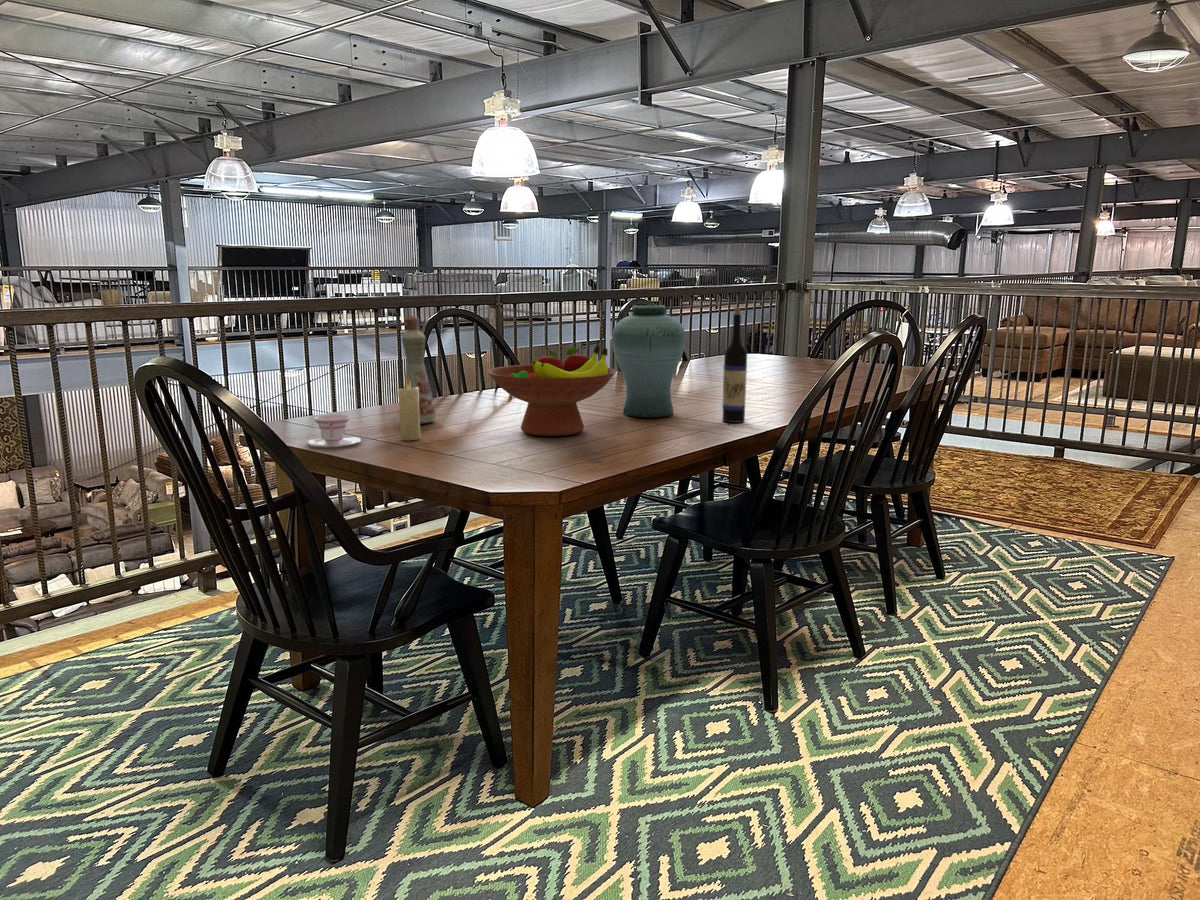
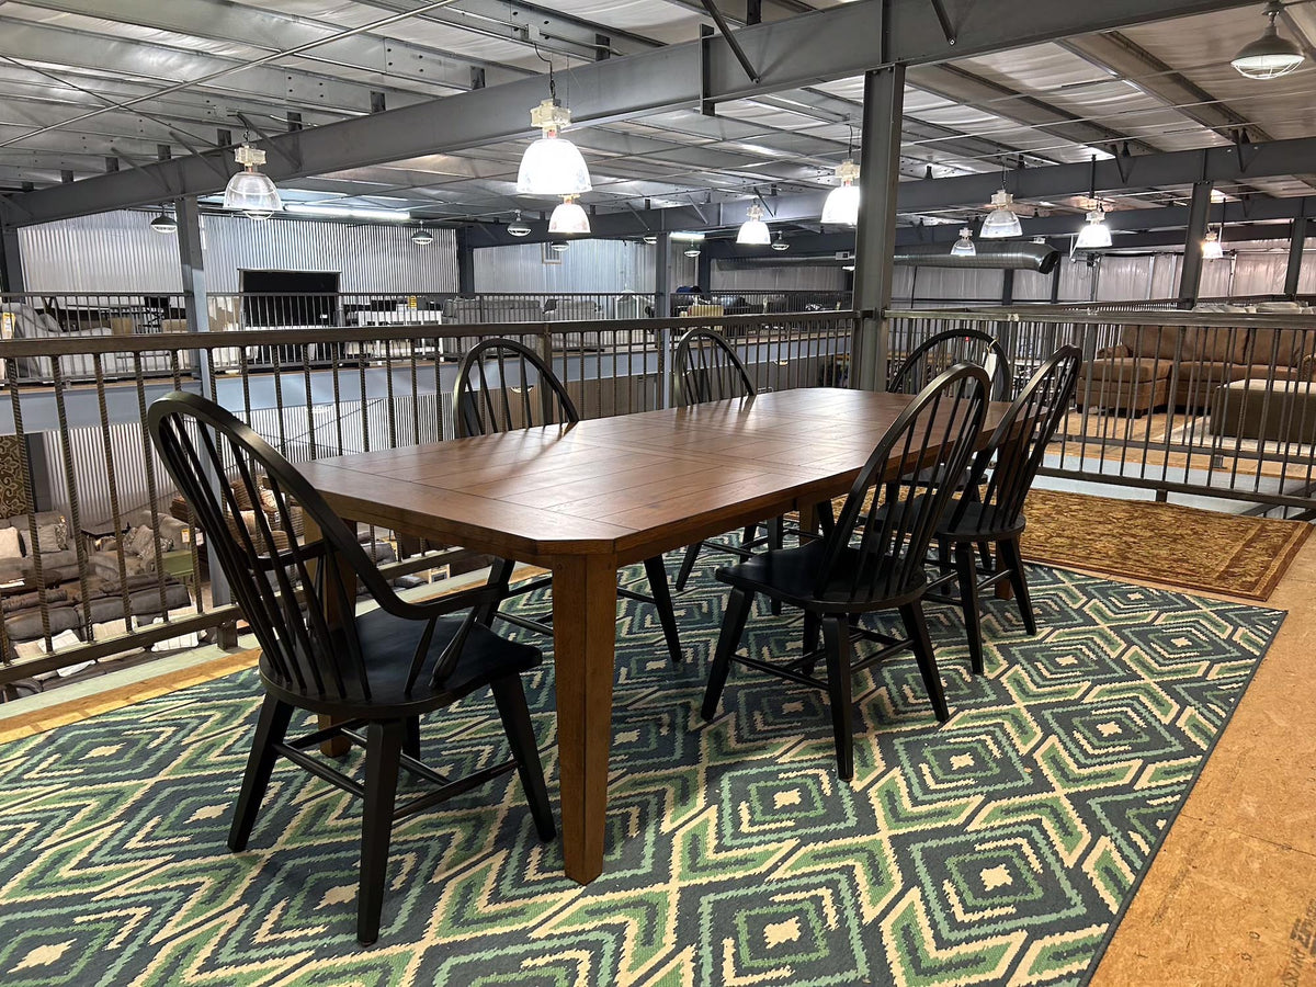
- teacup [306,413,362,449]
- bottle [400,315,437,425]
- wine bottle [721,306,748,424]
- candle [397,377,421,441]
- vase [611,304,687,419]
- fruit bowl [486,345,617,437]
